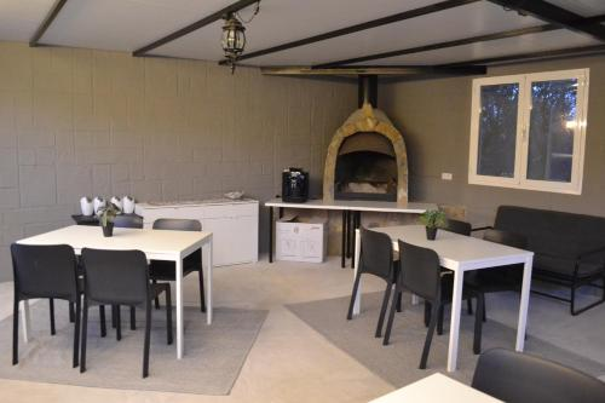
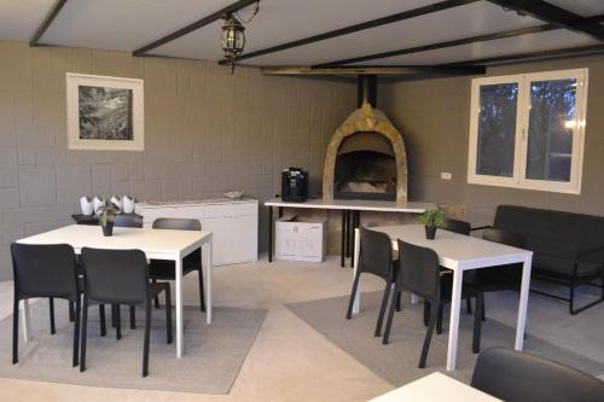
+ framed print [64,71,145,152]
